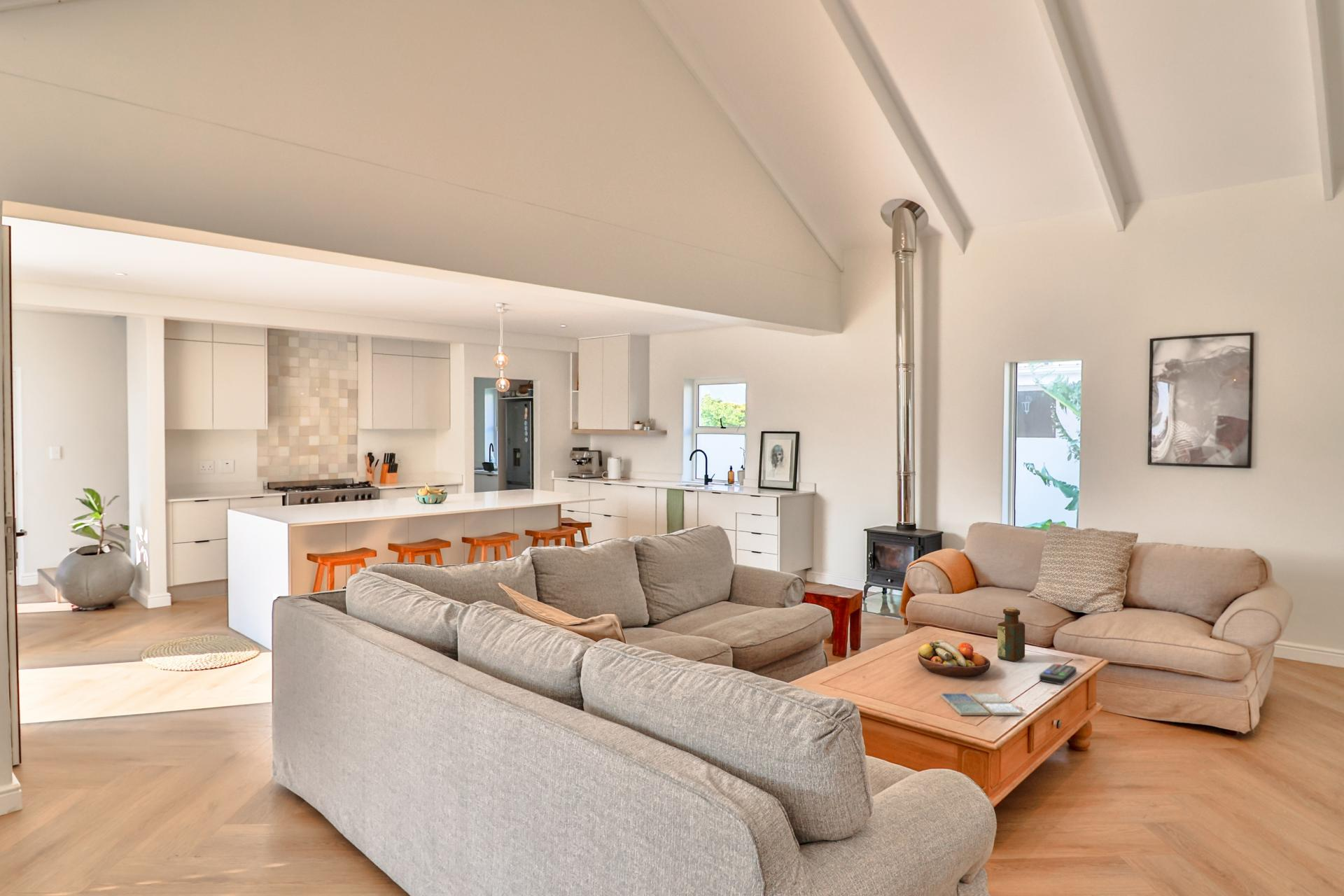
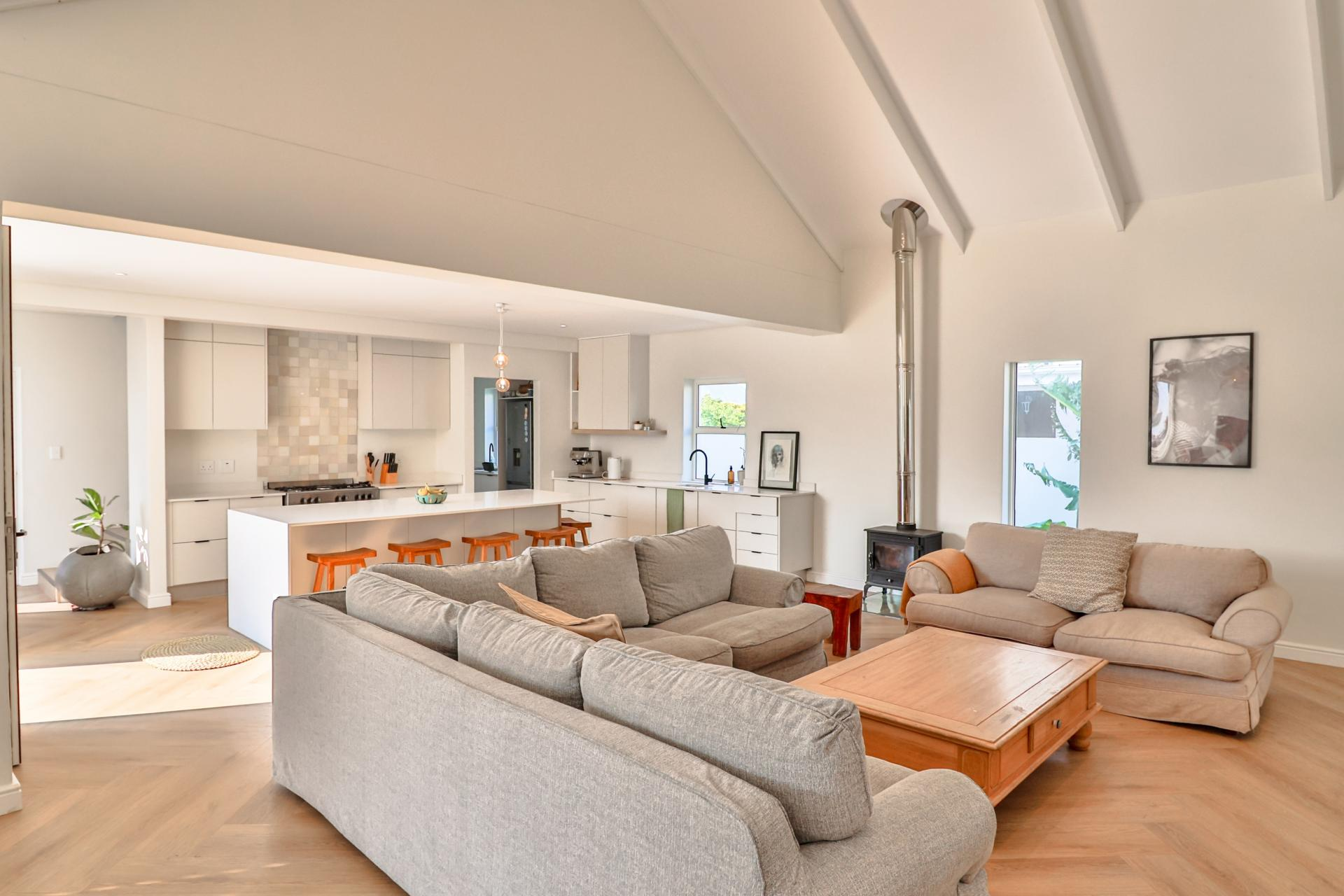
- fruit bowl [917,639,991,678]
- remote control [1039,663,1077,685]
- drink coaster [939,692,1023,716]
- bottle [997,606,1026,662]
